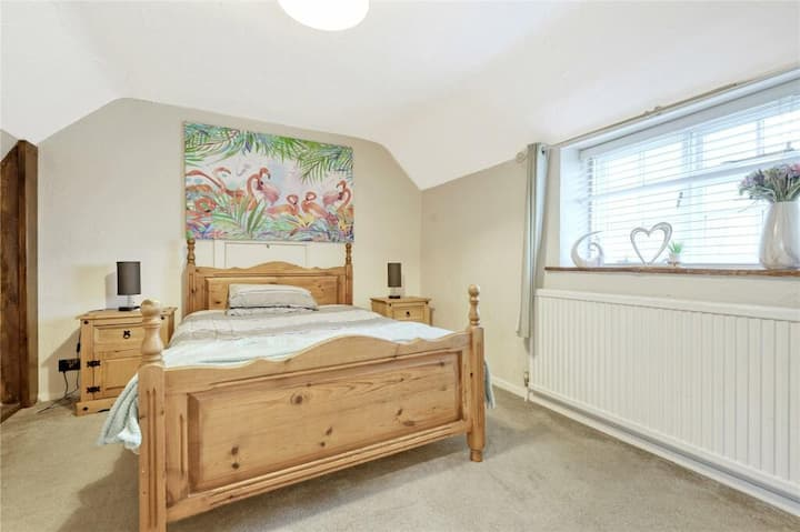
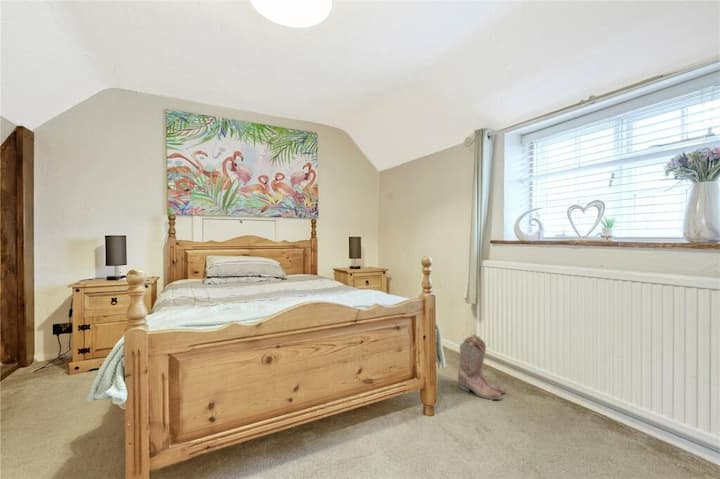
+ boots [457,335,506,401]
